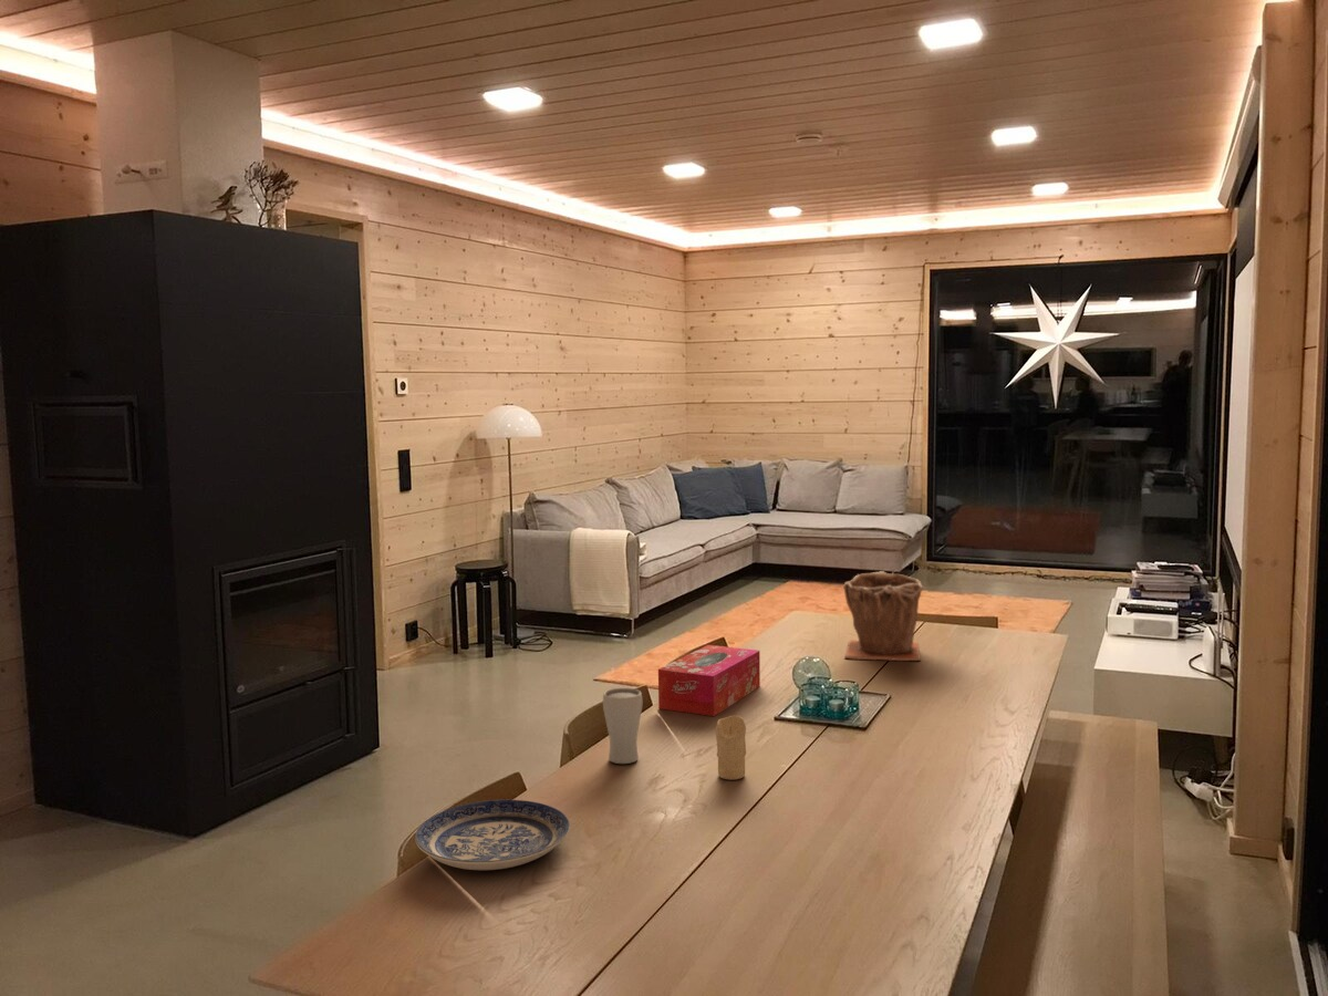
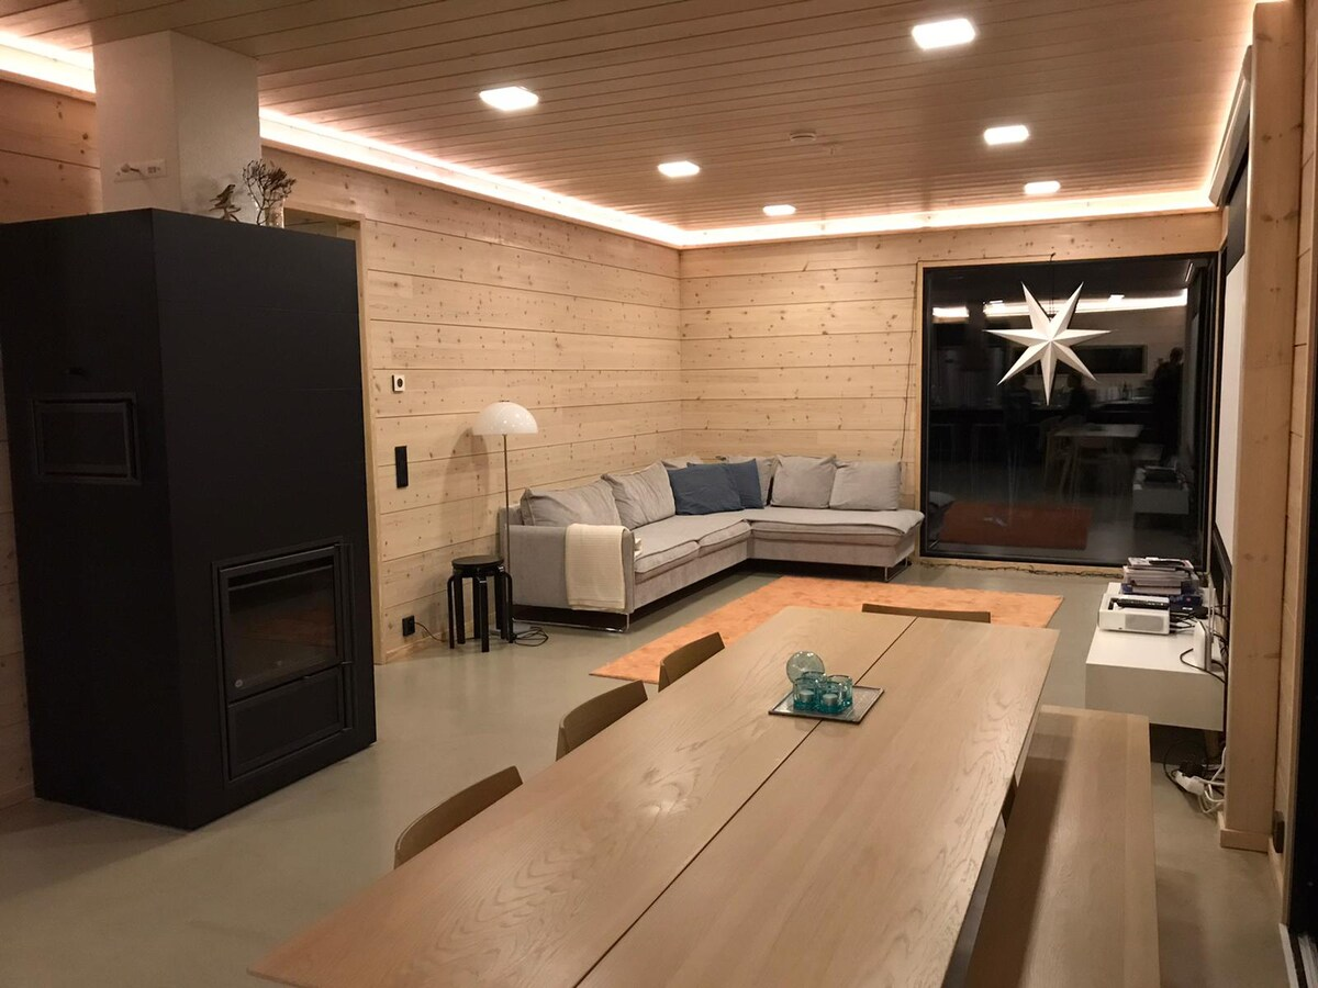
- candle [715,715,747,781]
- plate [414,799,571,871]
- tissue box [657,644,761,717]
- plant pot [842,570,924,662]
- drinking glass [602,687,643,765]
